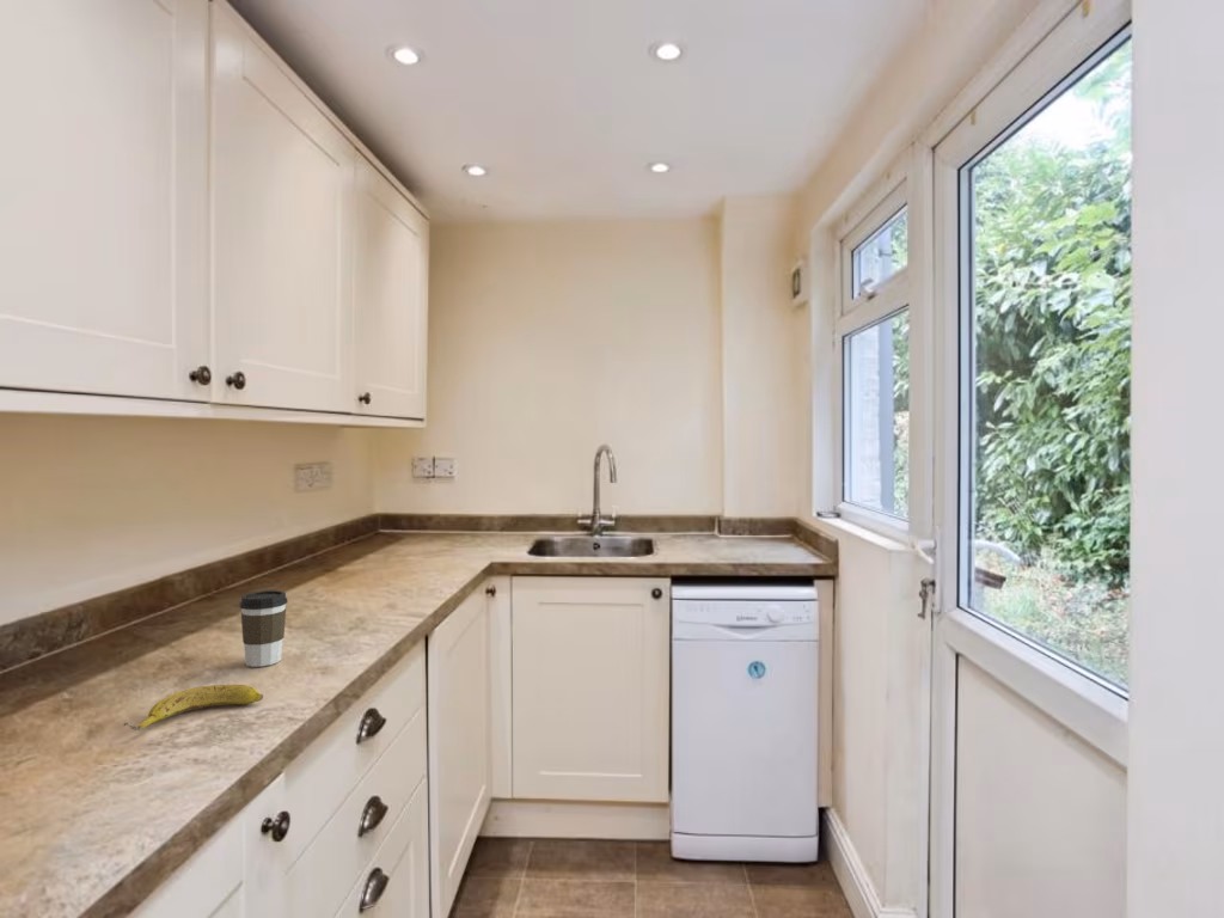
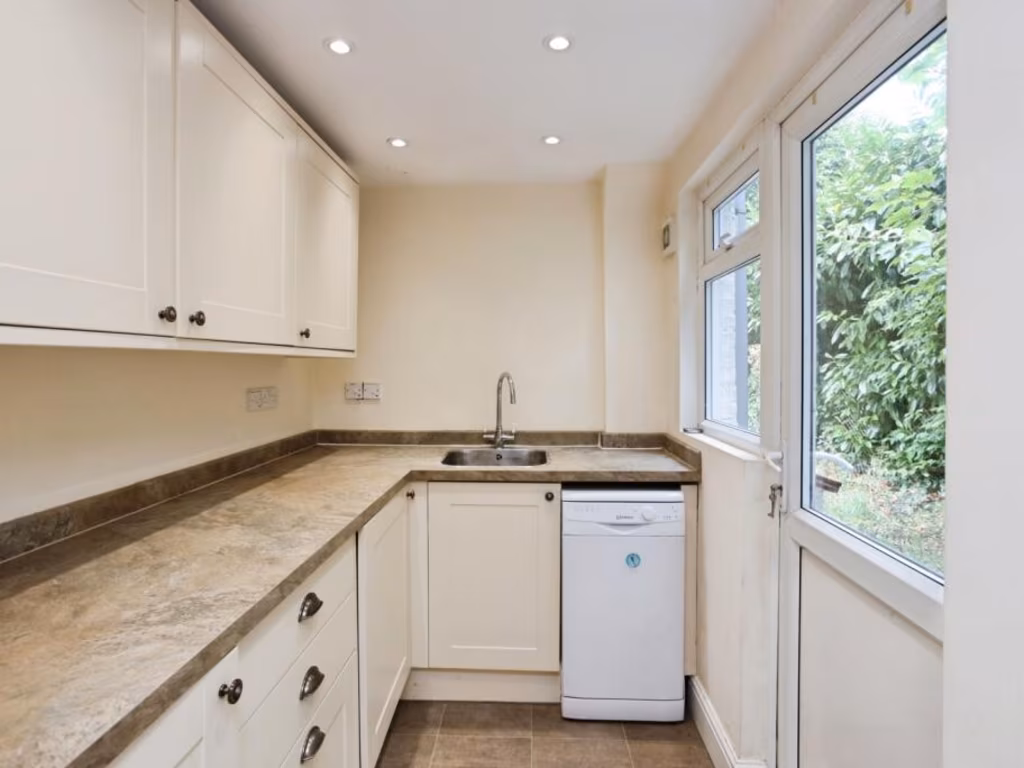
- coffee cup [238,589,288,668]
- banana [123,684,264,732]
